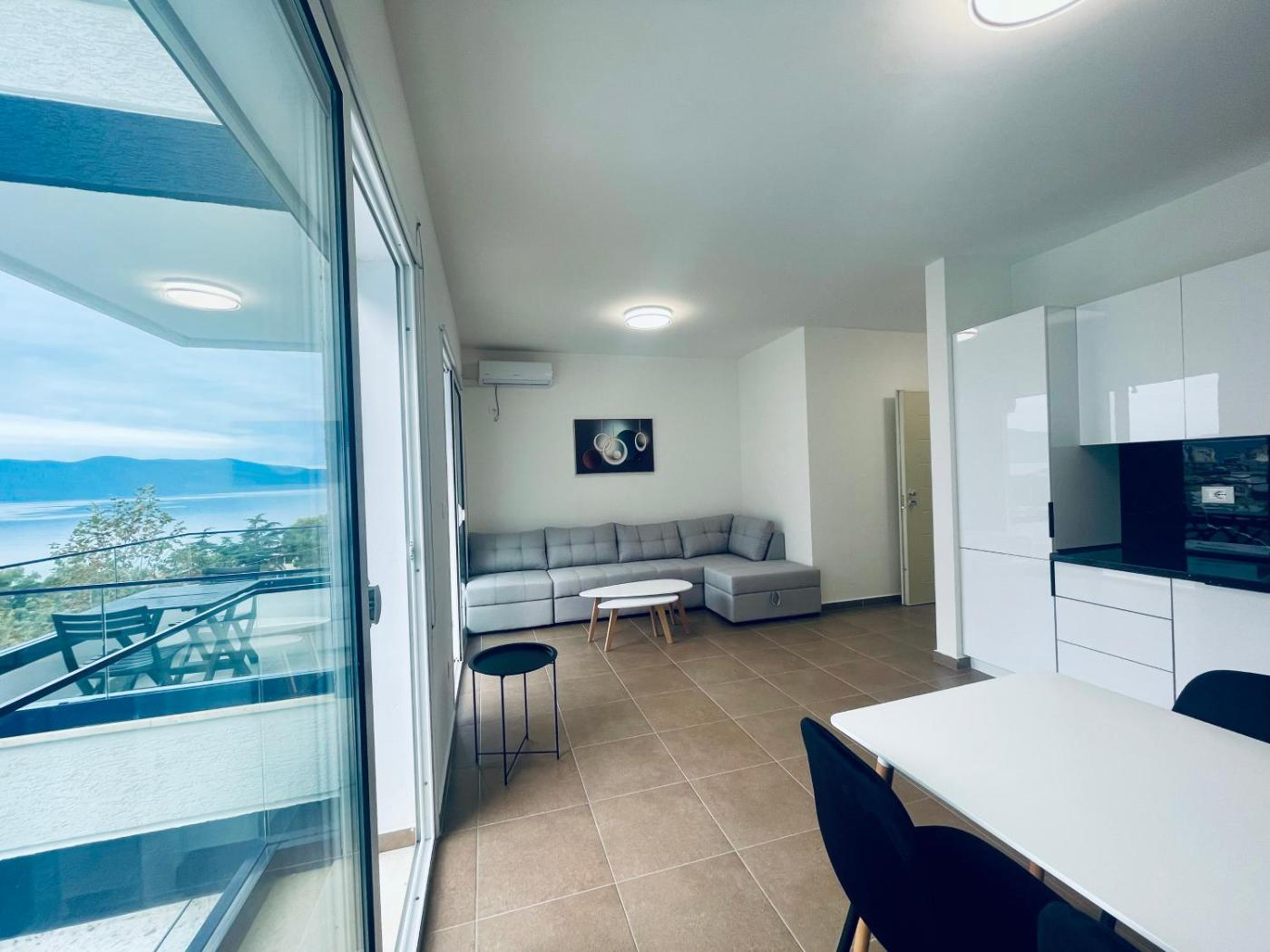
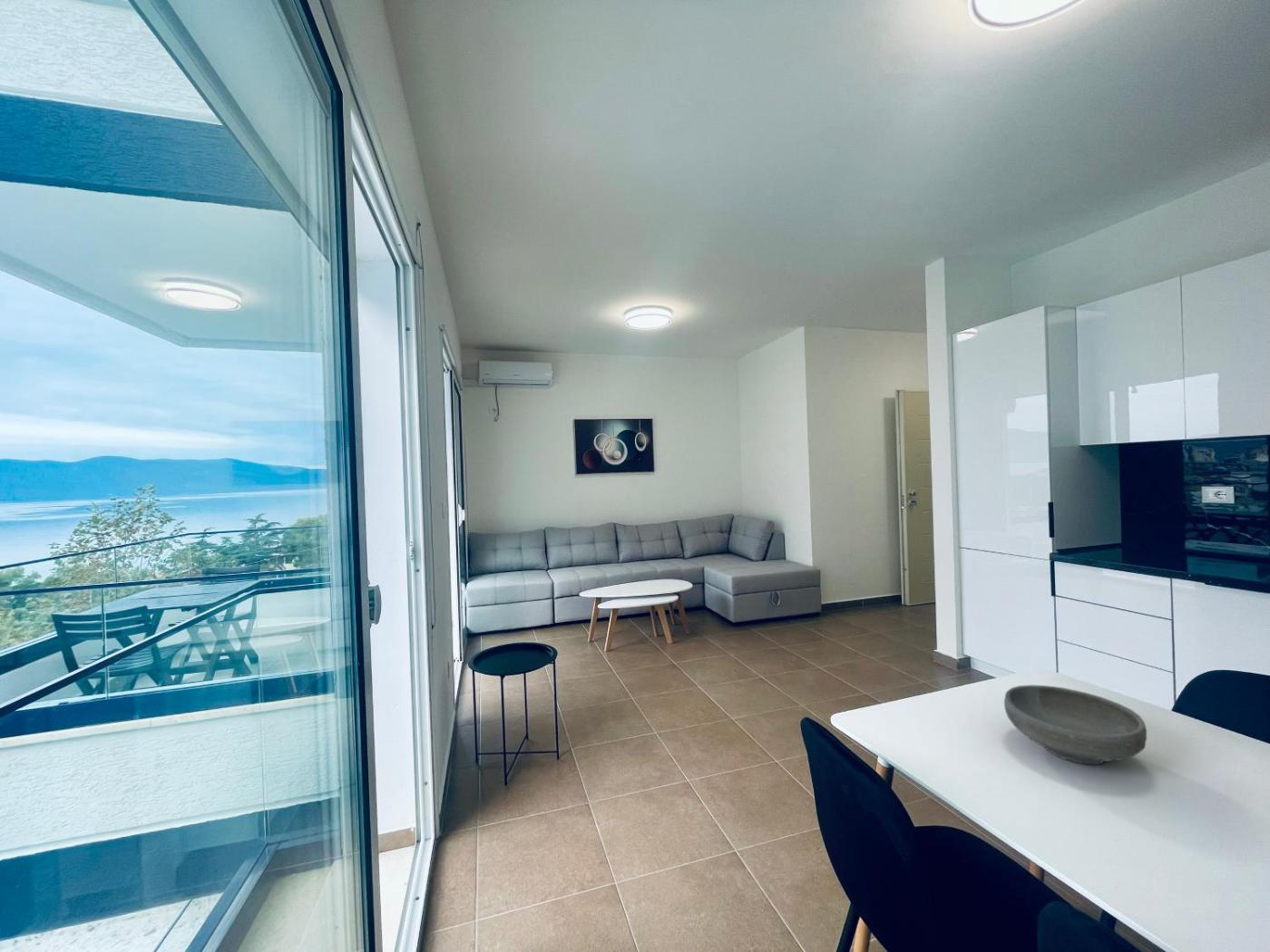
+ bowl [1003,685,1148,765]
